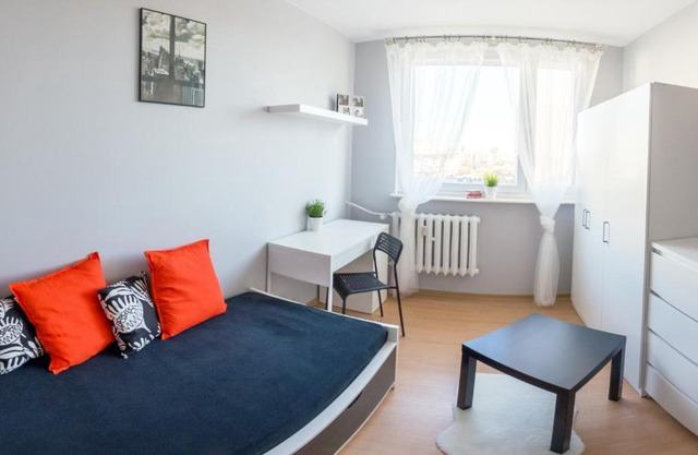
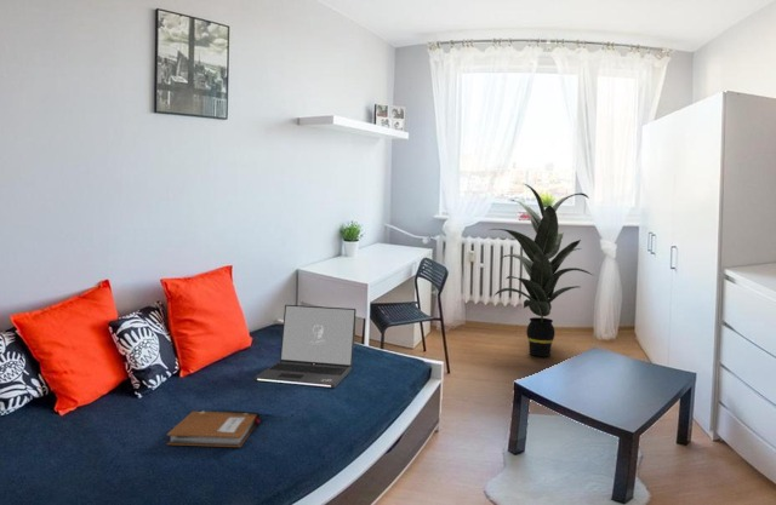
+ indoor plant [489,183,594,357]
+ laptop [253,304,358,389]
+ notebook [166,411,262,448]
